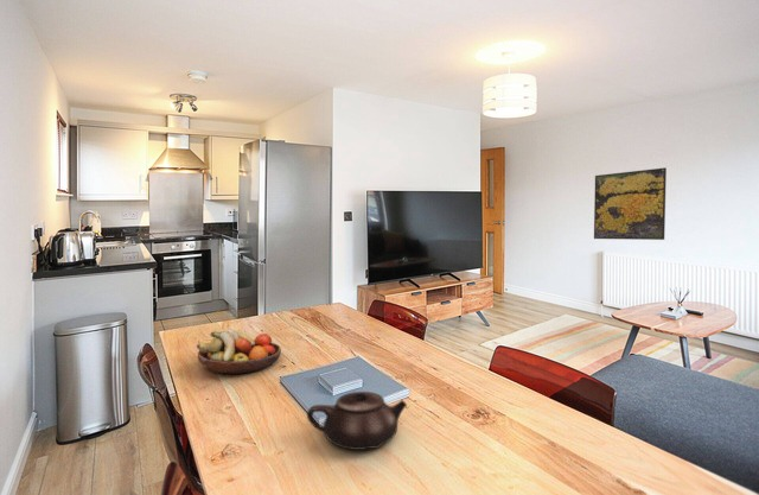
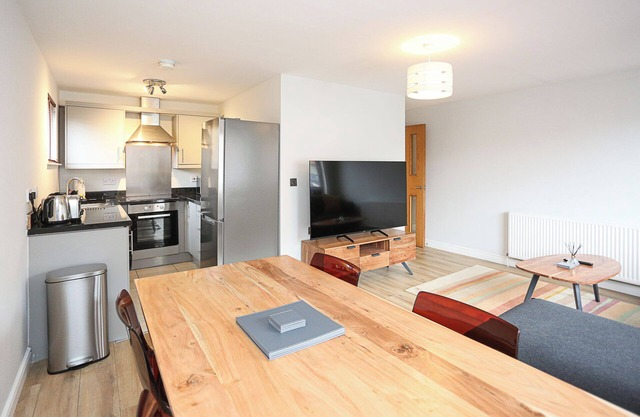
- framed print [593,166,668,241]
- fruit bowl [196,328,282,375]
- teapot [306,391,408,451]
